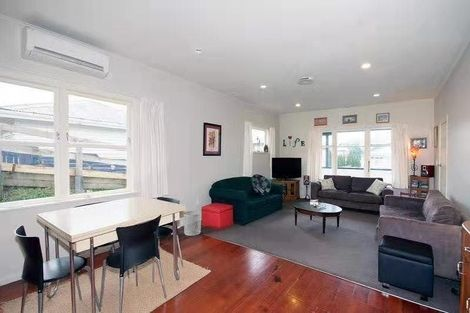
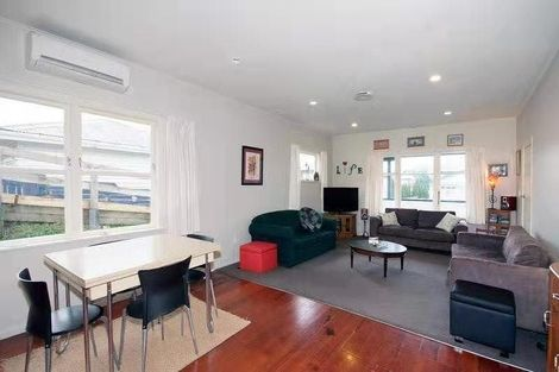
- waste bin [183,210,202,237]
